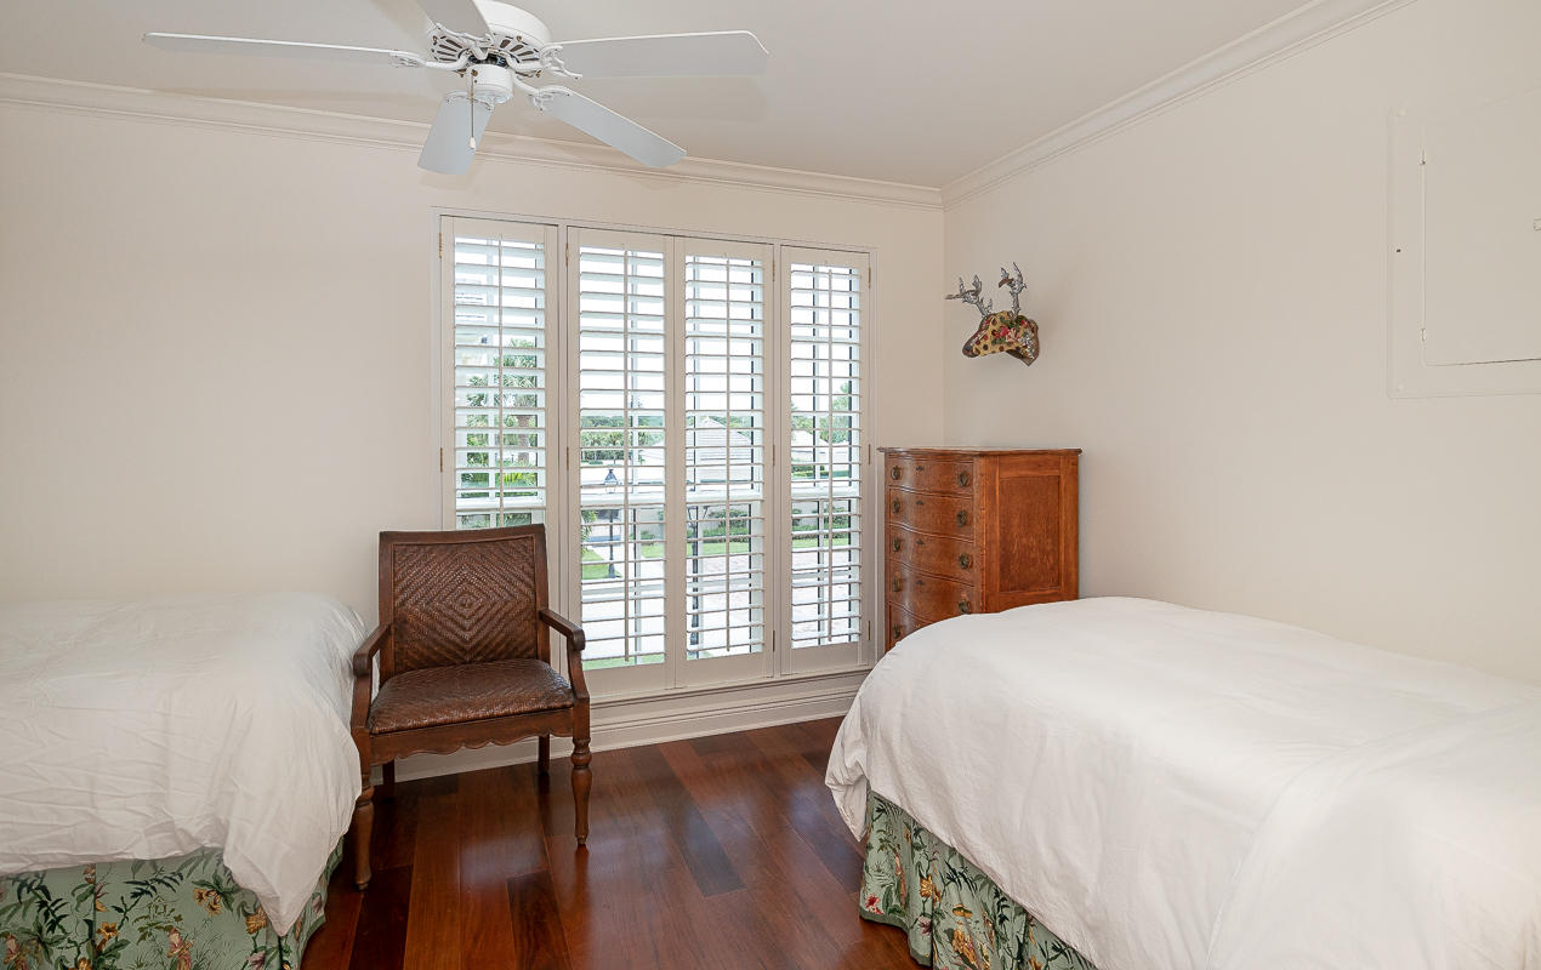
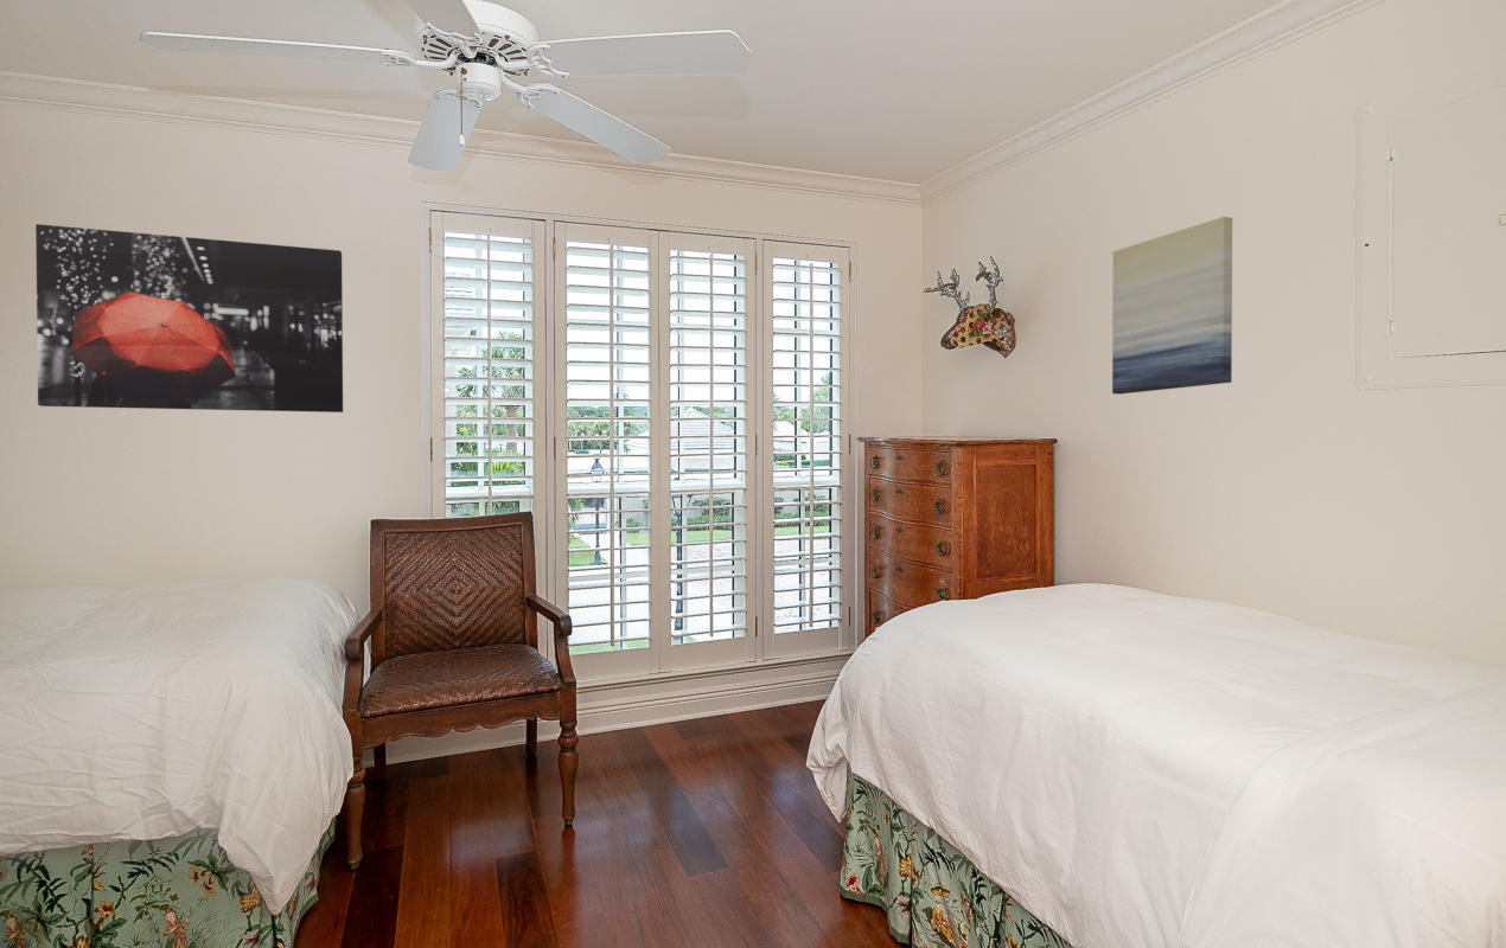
+ wall art [34,223,344,414]
+ wall art [1111,216,1233,396]
